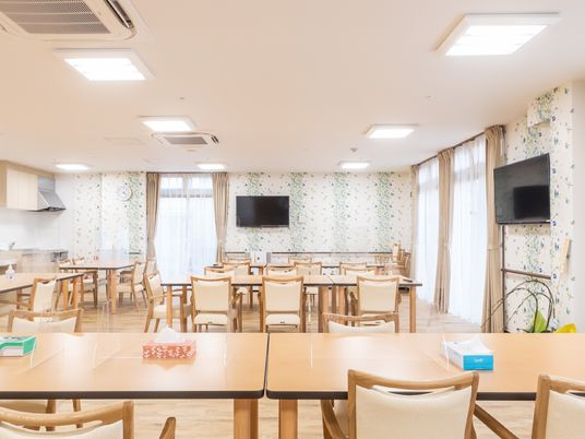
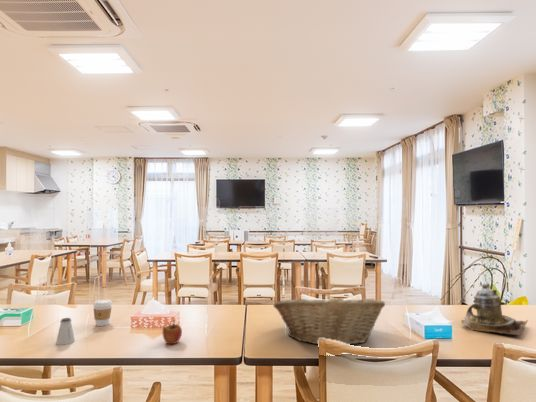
+ fruit basket [272,292,386,346]
+ saltshaker [55,317,76,346]
+ teapot [461,283,529,336]
+ apple [161,319,183,345]
+ coffee cup [92,299,113,327]
